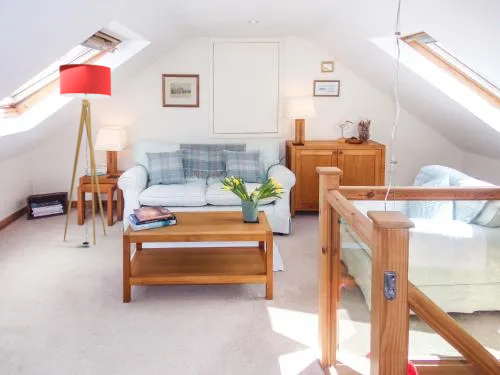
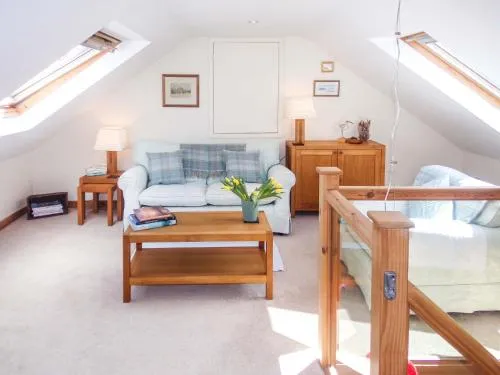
- floor lamp [58,63,112,246]
